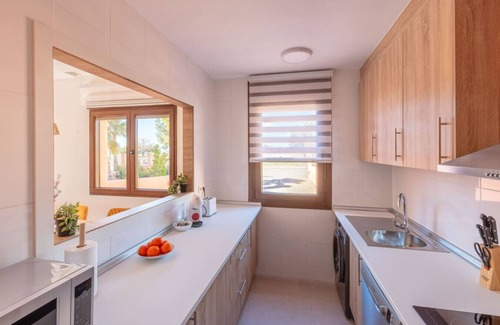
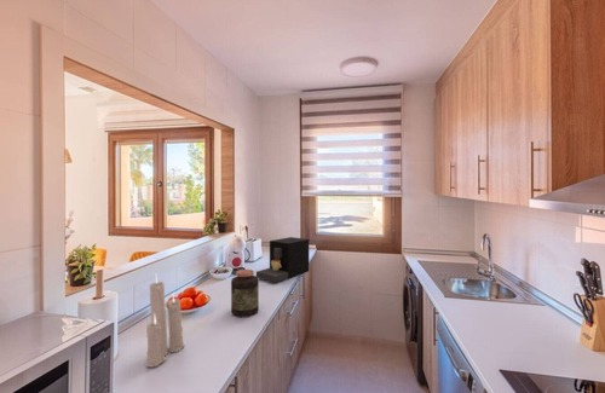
+ jar [230,268,260,318]
+ candle [145,274,185,368]
+ coffee maker [255,236,310,284]
